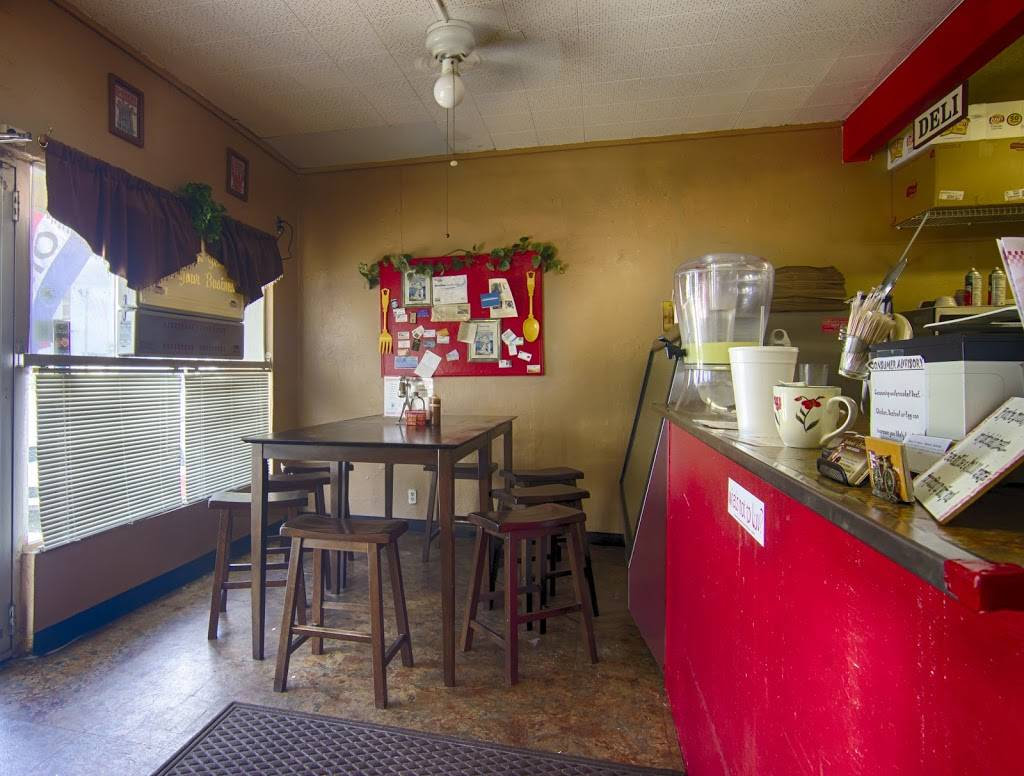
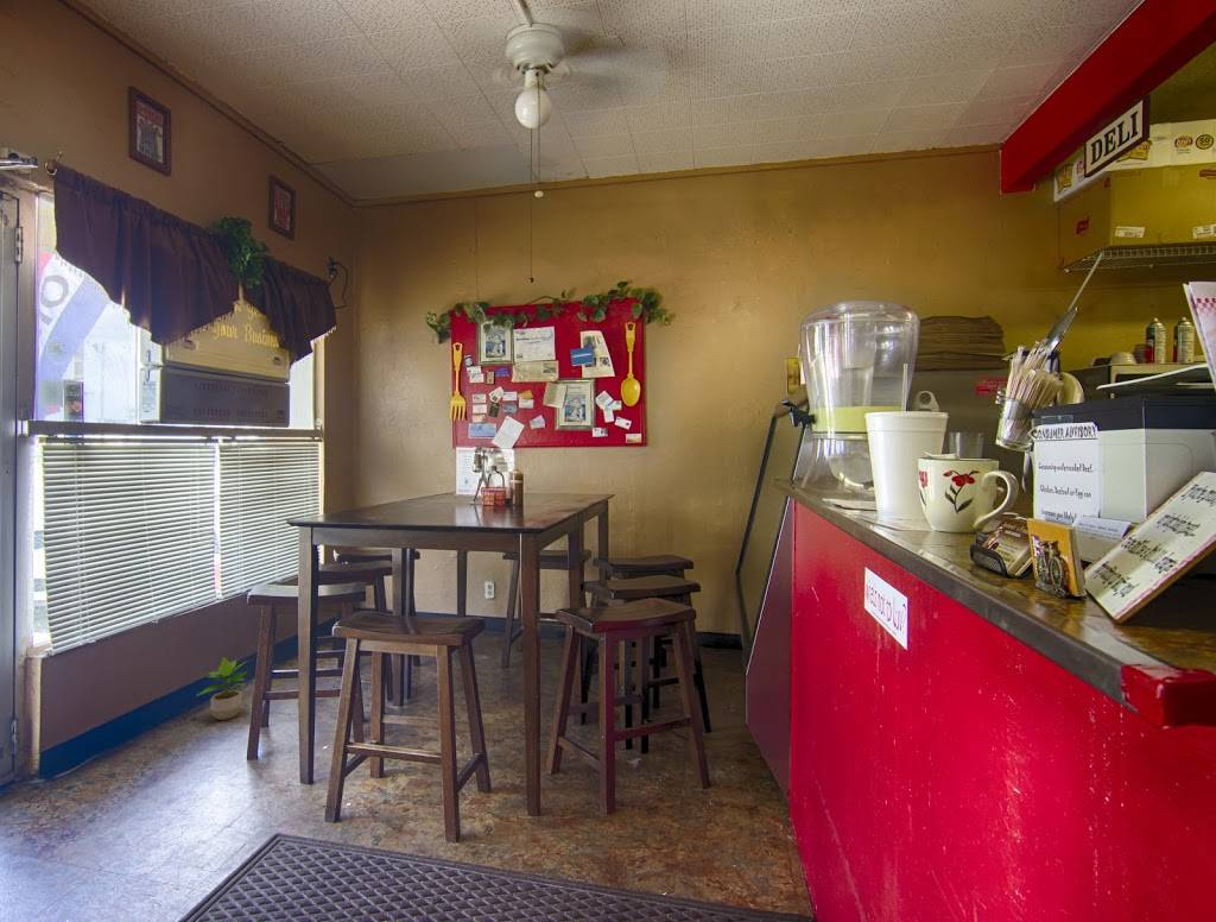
+ potted plant [195,656,249,721]
